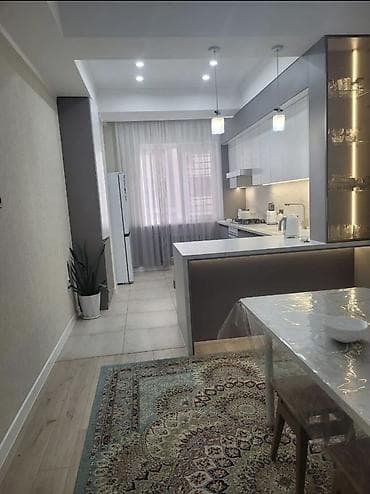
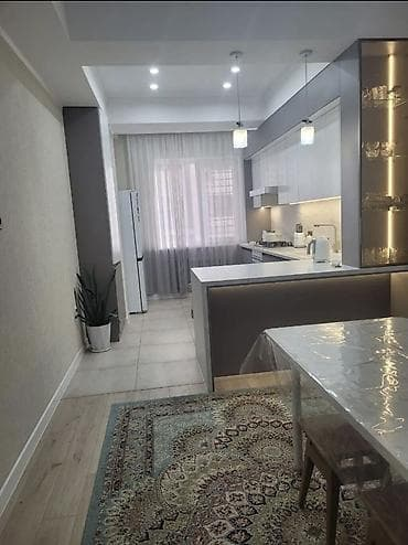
- cereal bowl [322,315,369,344]
